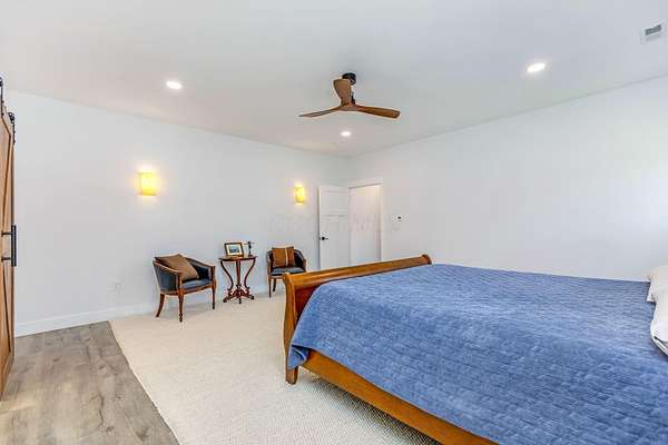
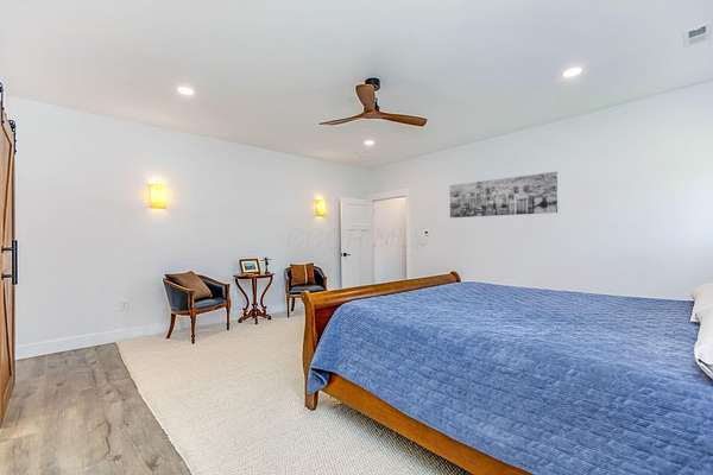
+ wall art [448,171,559,218]
